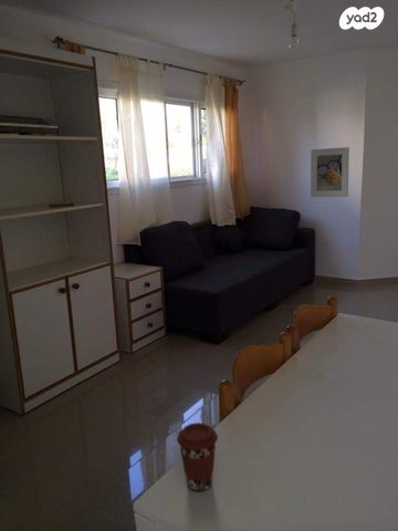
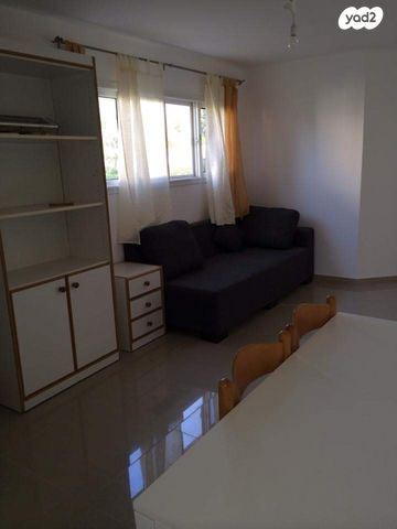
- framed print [310,146,350,198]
- coffee cup [176,421,219,492]
